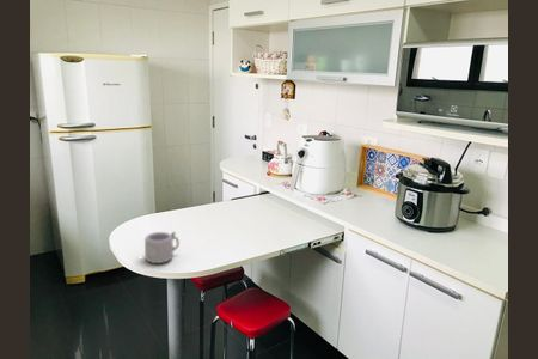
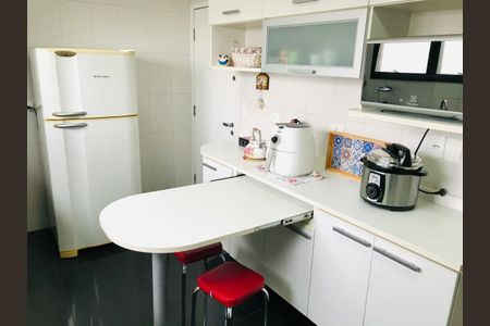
- mug [143,231,181,264]
